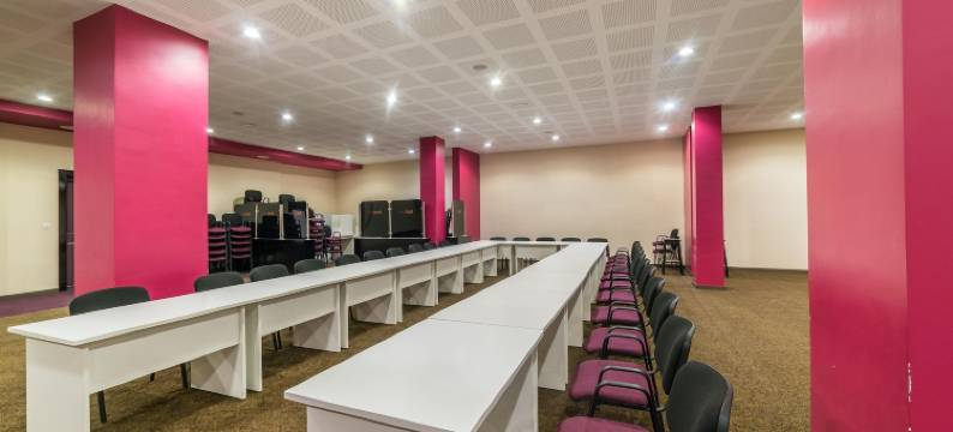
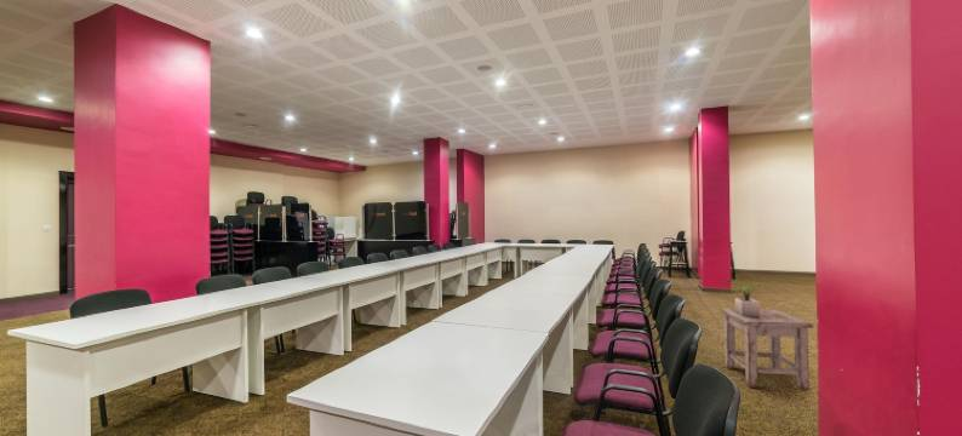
+ stool [718,308,814,392]
+ potted plant [727,279,772,316]
